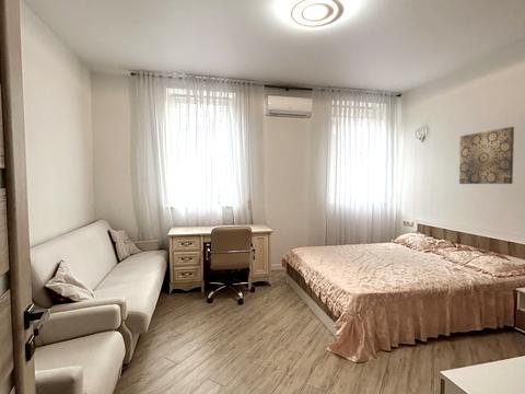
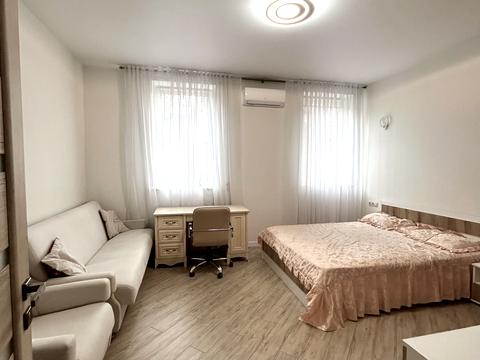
- wall art [458,126,515,185]
